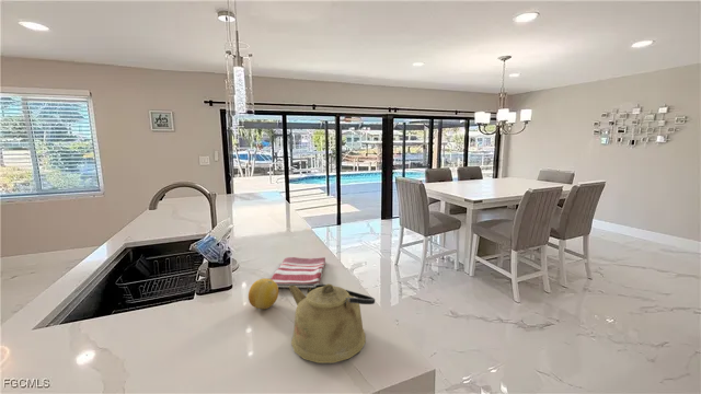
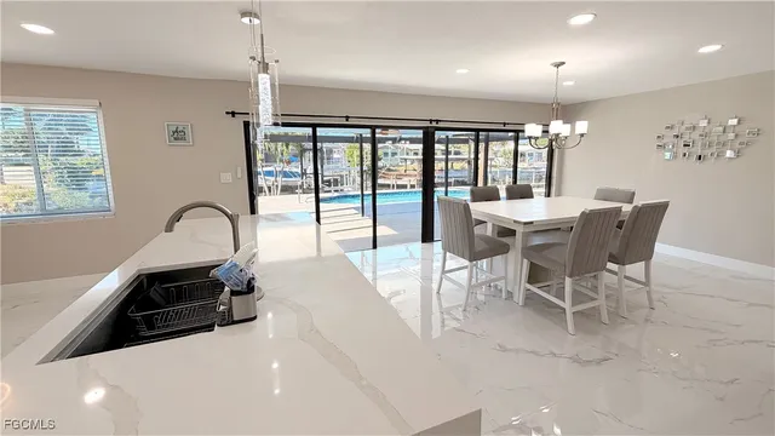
- fruit [248,277,279,310]
- kettle [288,282,376,364]
- dish towel [269,256,326,289]
